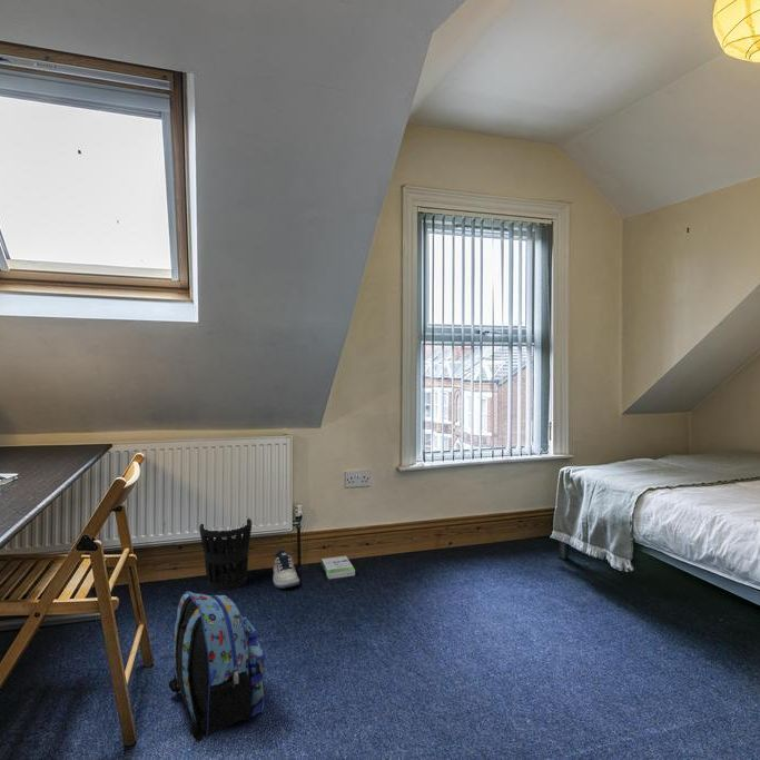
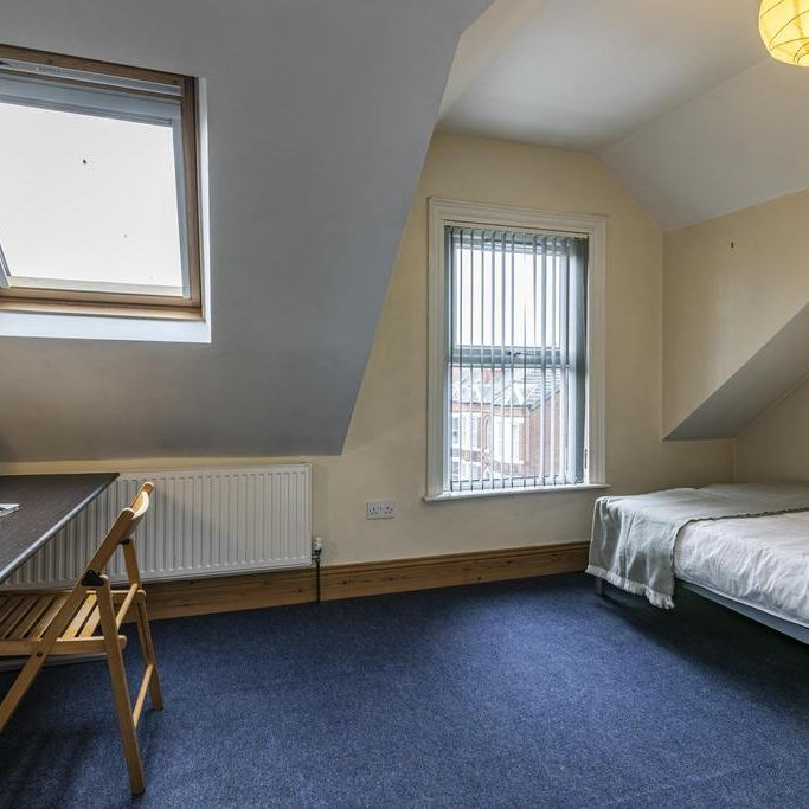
- wastebasket [198,517,253,591]
- backpack [168,590,267,742]
- box [320,555,356,580]
- shoe [273,549,300,590]
